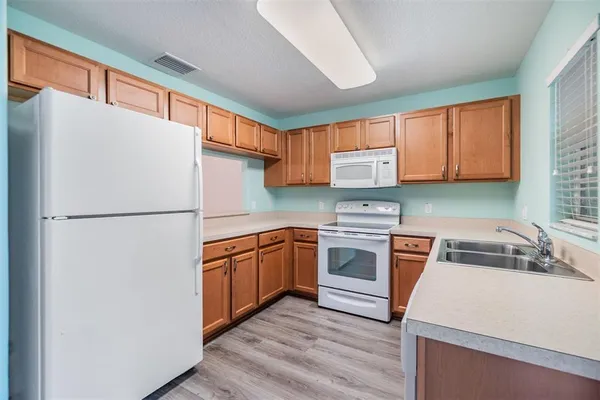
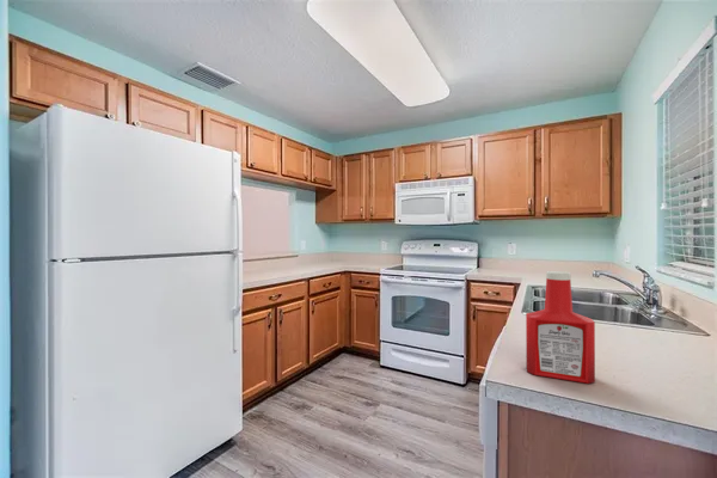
+ soap bottle [525,270,596,385]
